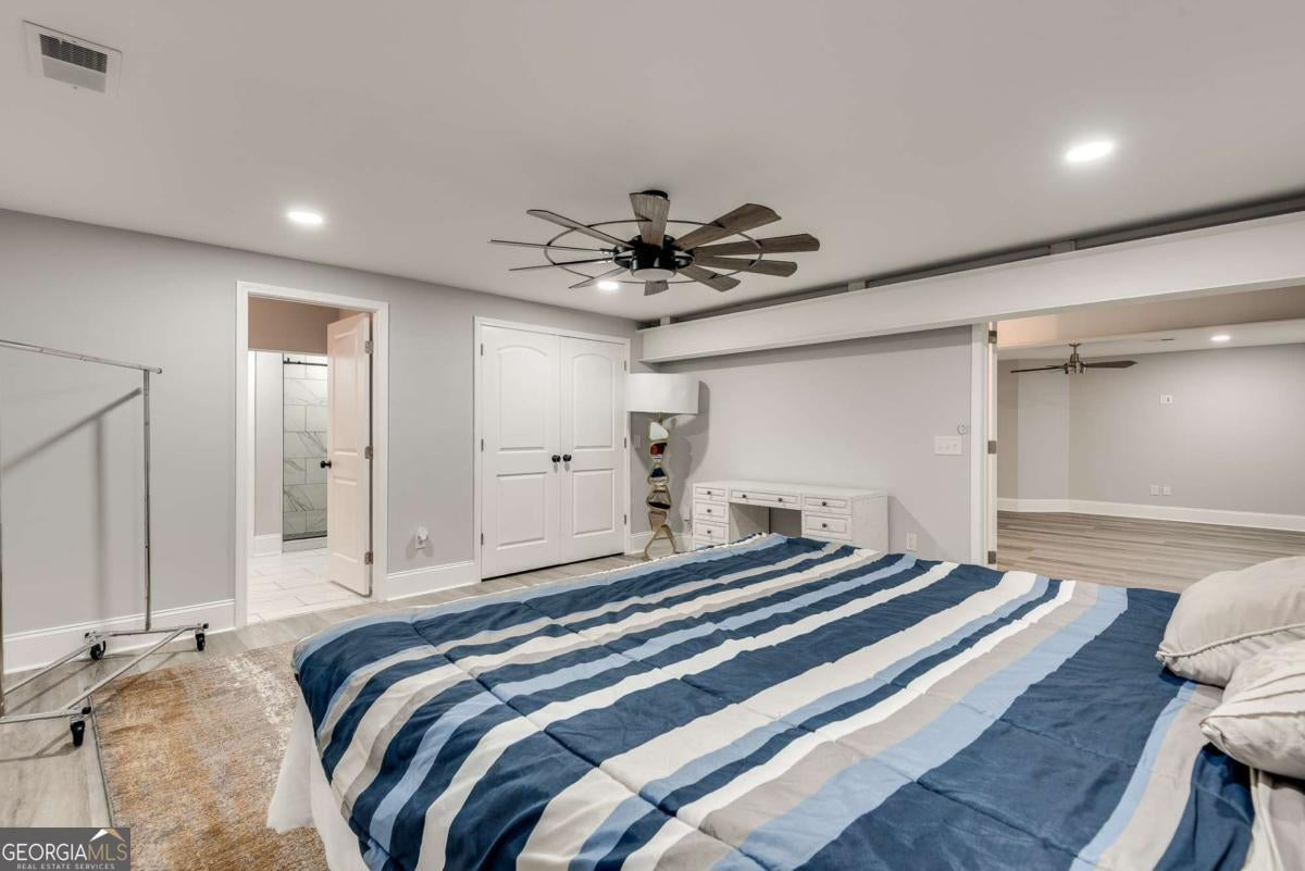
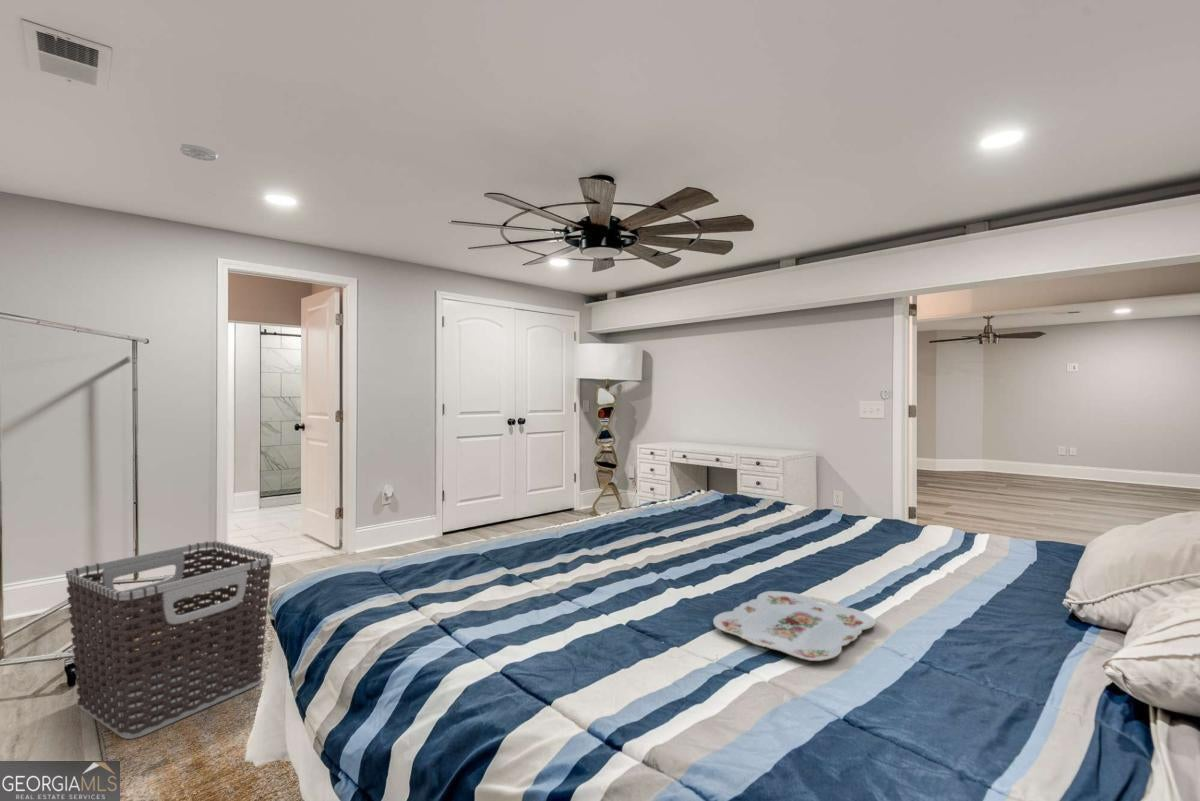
+ clothes hamper [65,540,274,740]
+ serving tray [712,590,877,662]
+ smoke detector [179,143,219,162]
